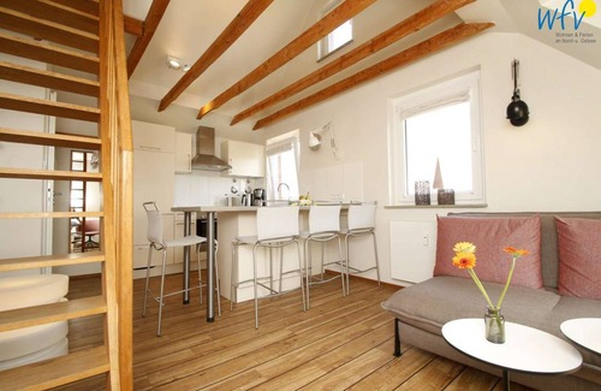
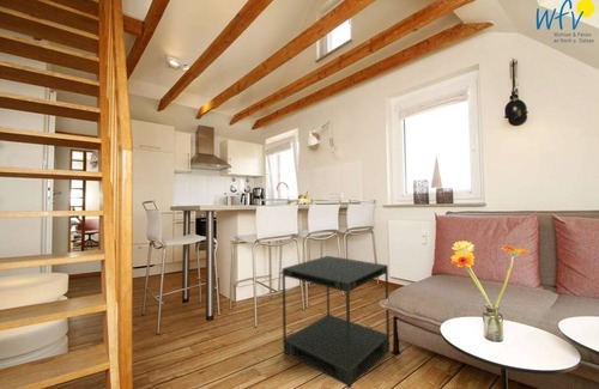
+ side table [282,255,391,389]
